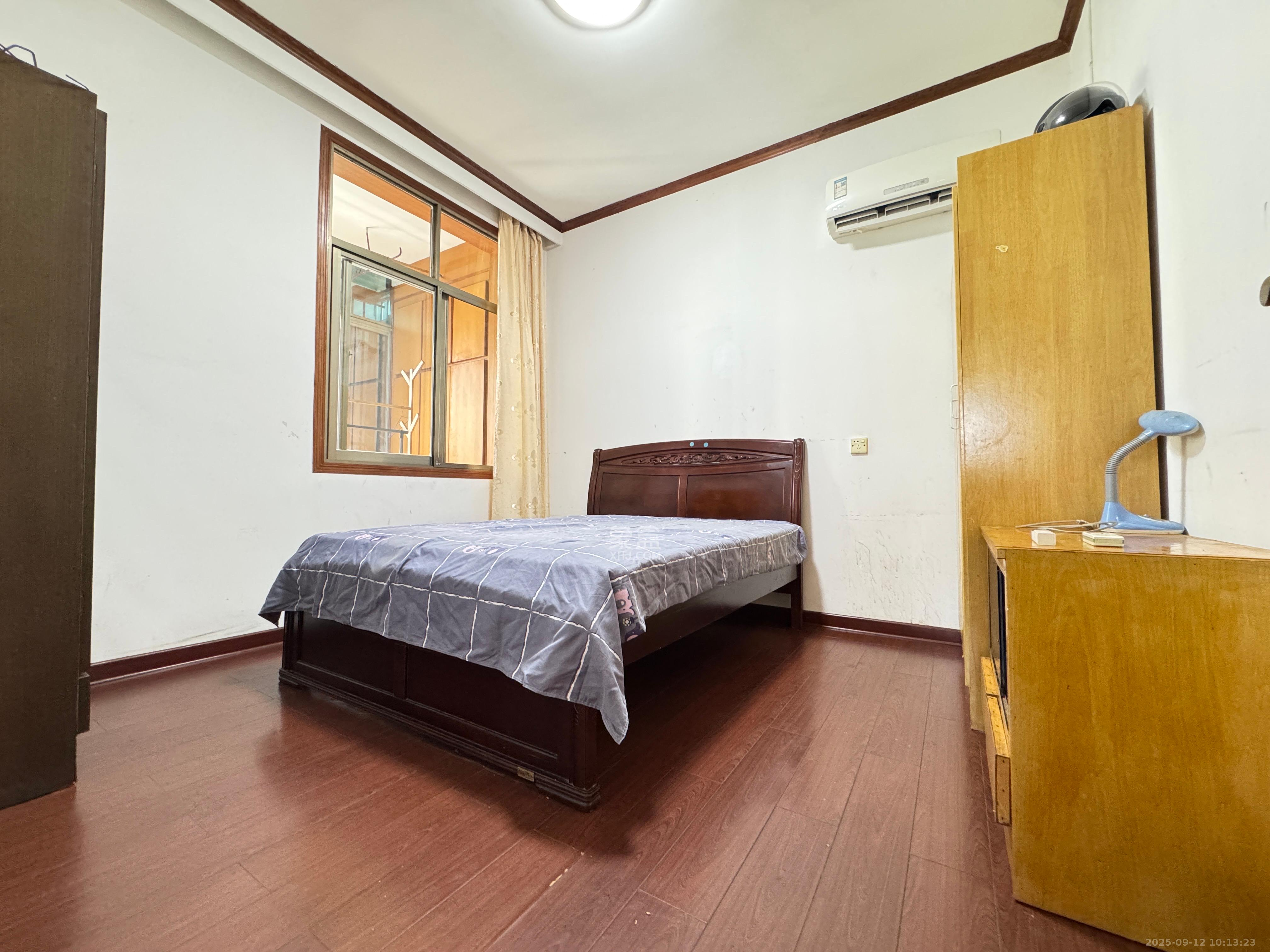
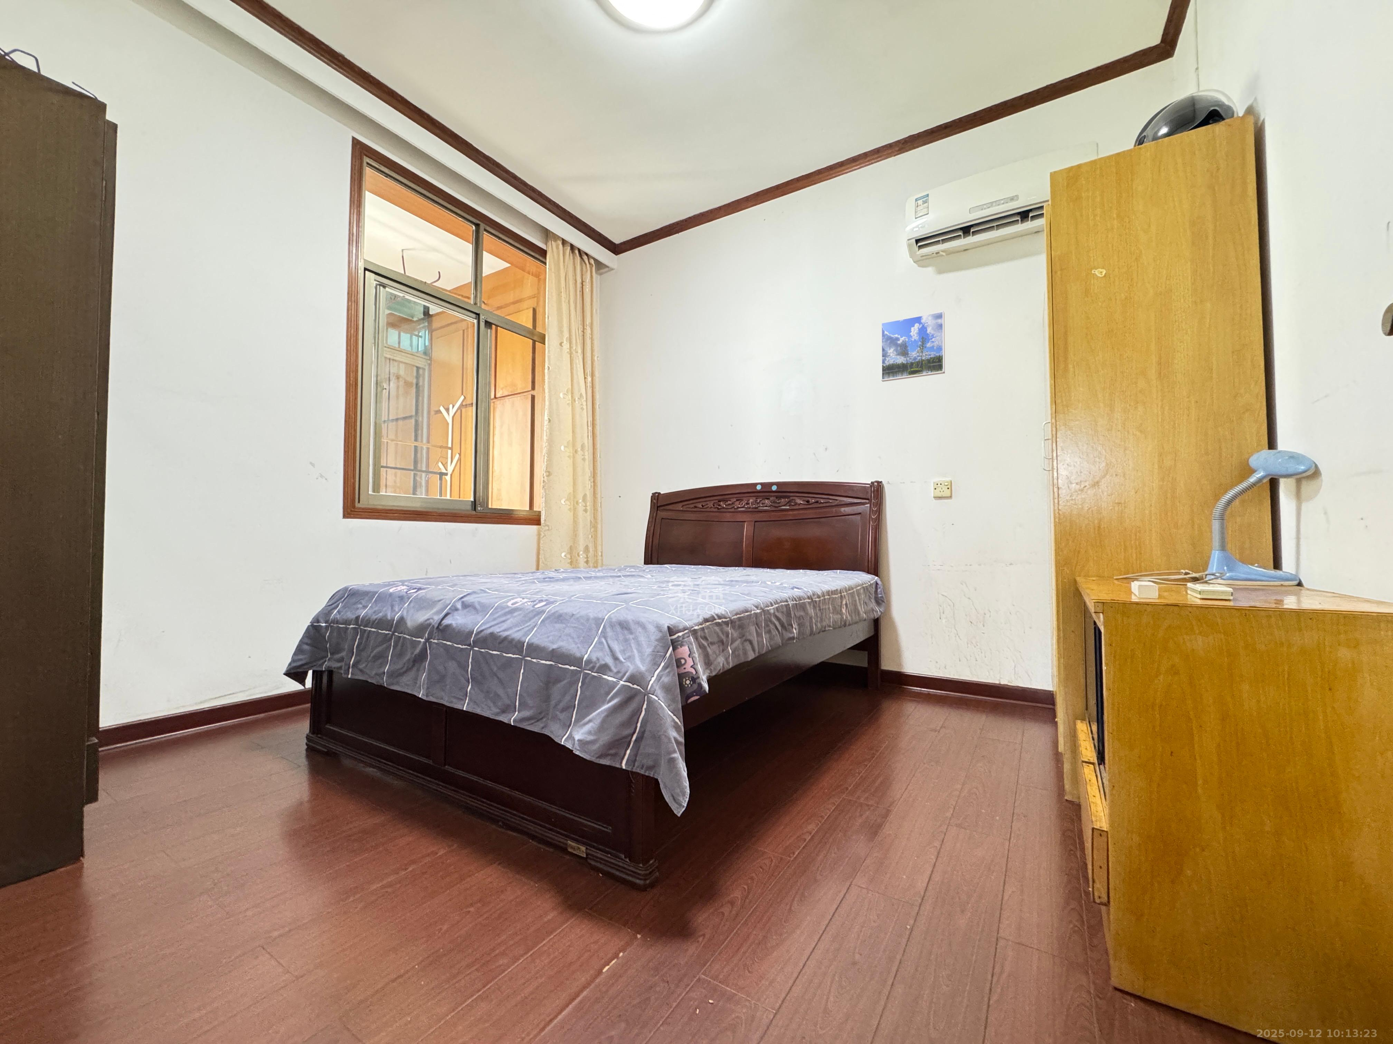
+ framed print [881,310,945,383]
